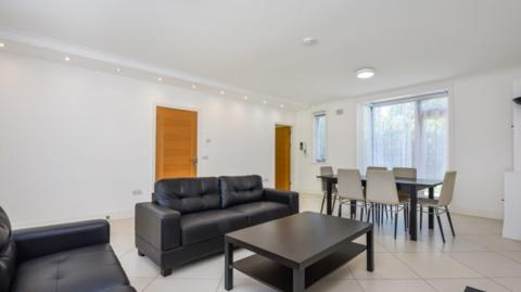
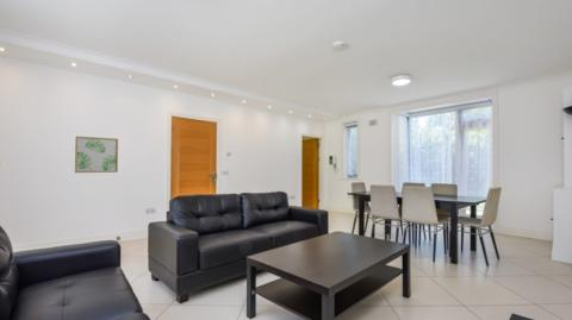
+ wall art [74,136,119,174]
